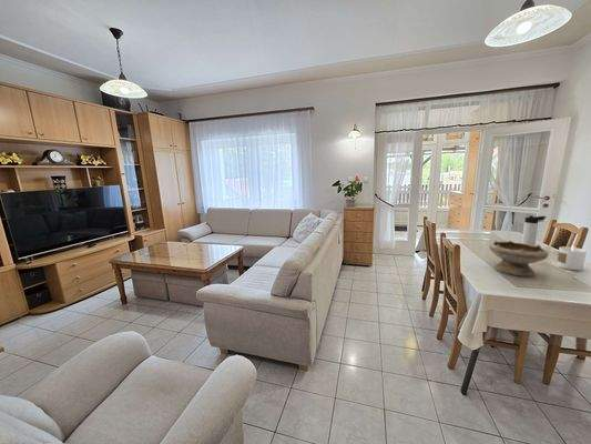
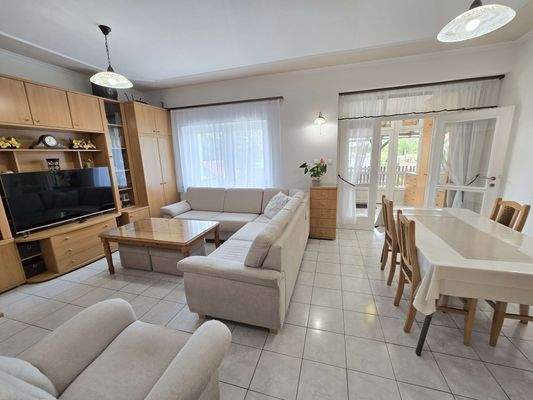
- bowl [488,240,549,278]
- candle [556,244,588,271]
- thermos bottle [520,214,548,246]
